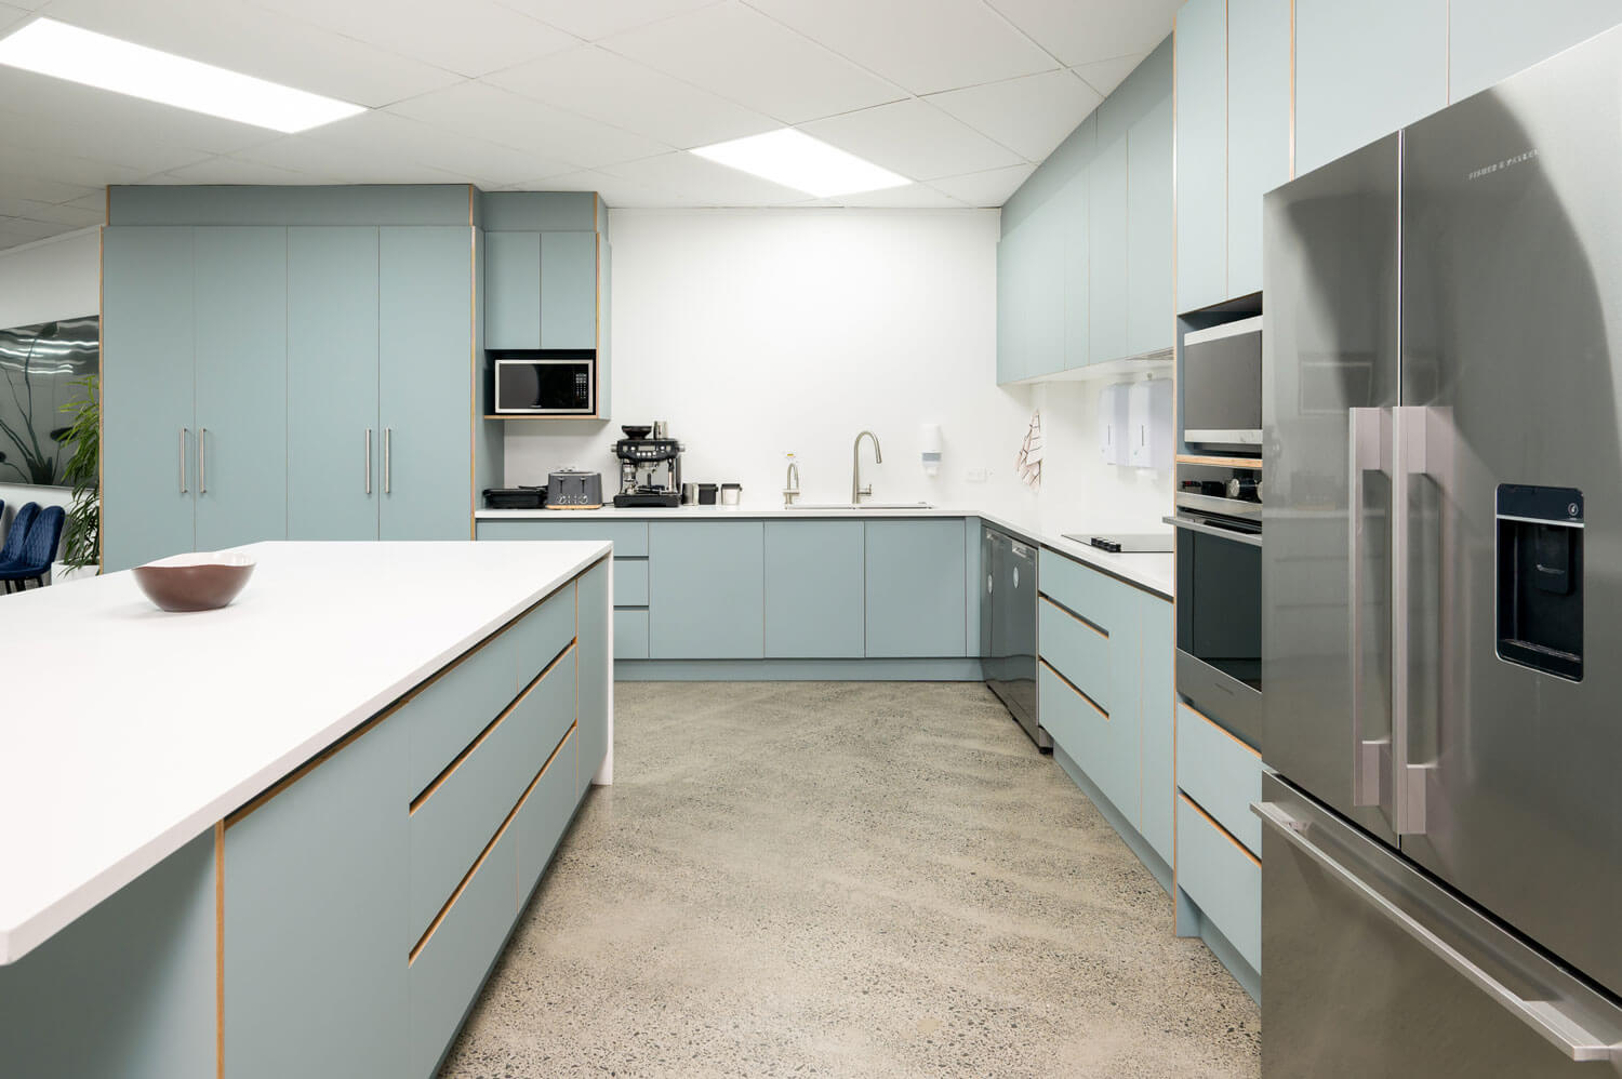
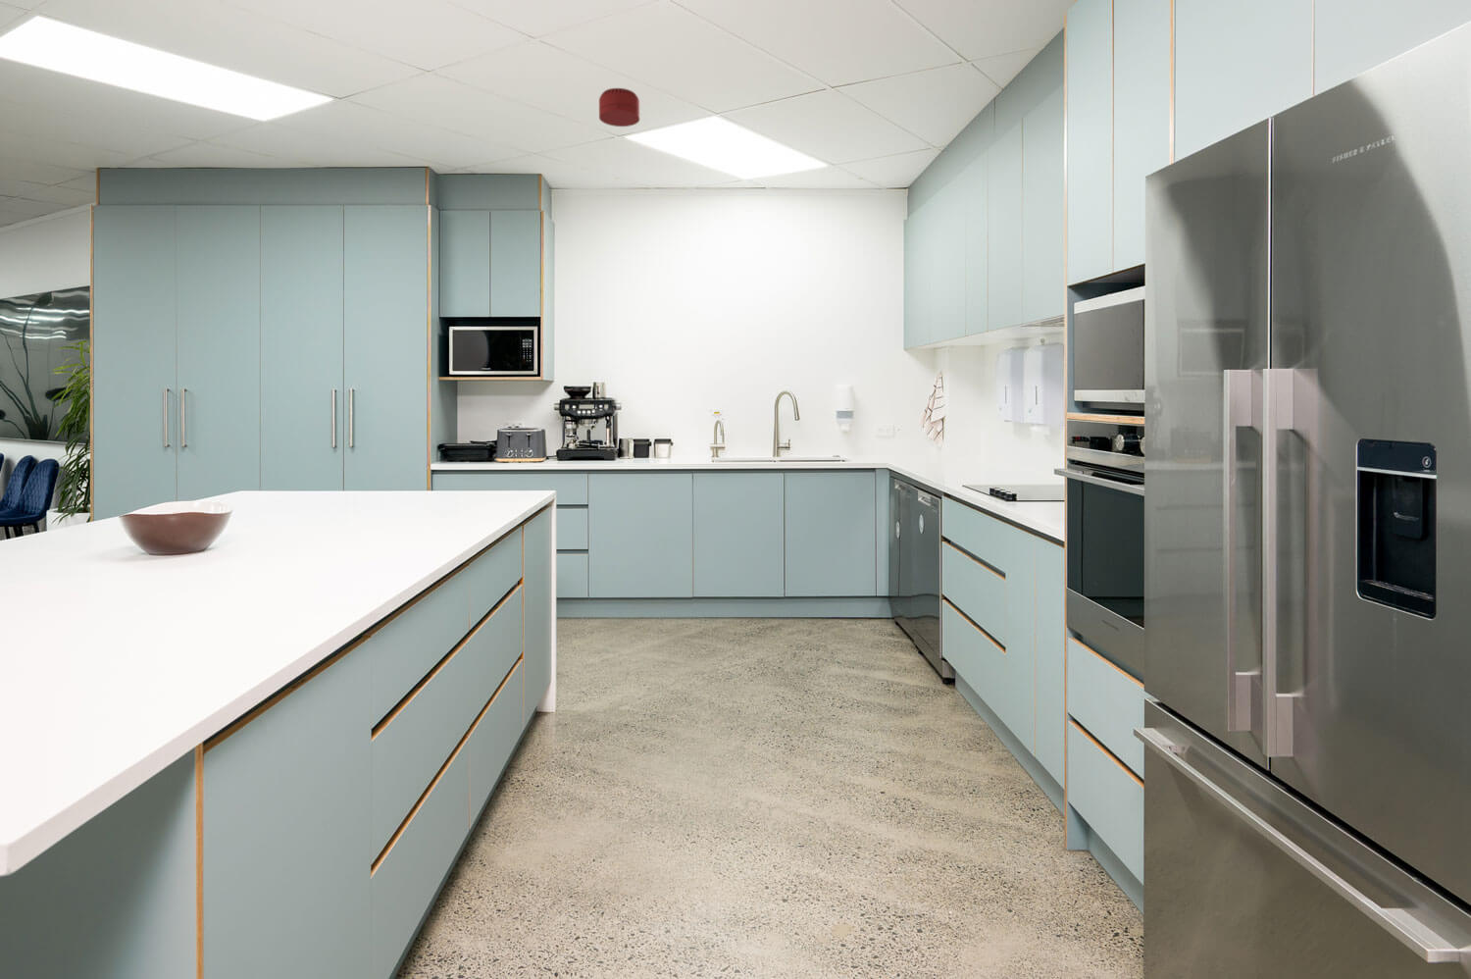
+ smoke detector [598,87,640,128]
